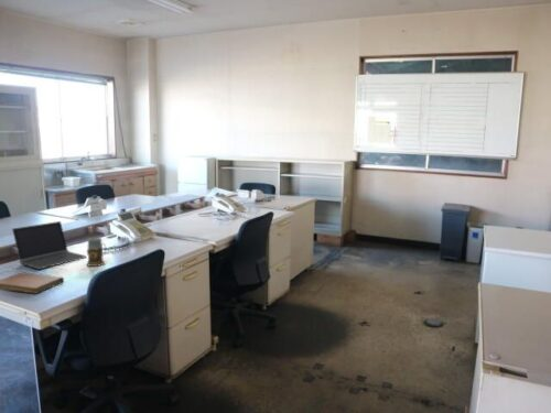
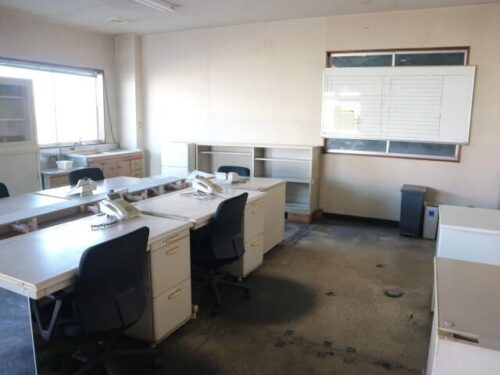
- notebook [0,272,65,295]
- mug [86,237,107,268]
- laptop computer [11,220,87,270]
